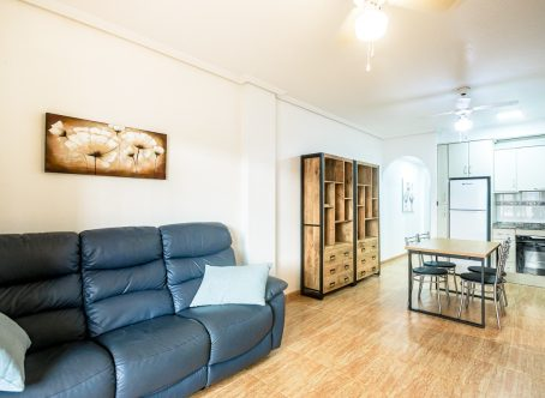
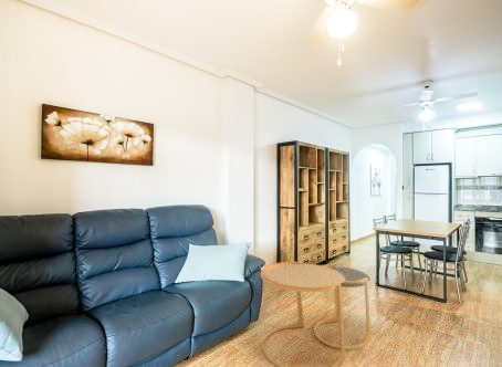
+ side table [260,261,373,367]
